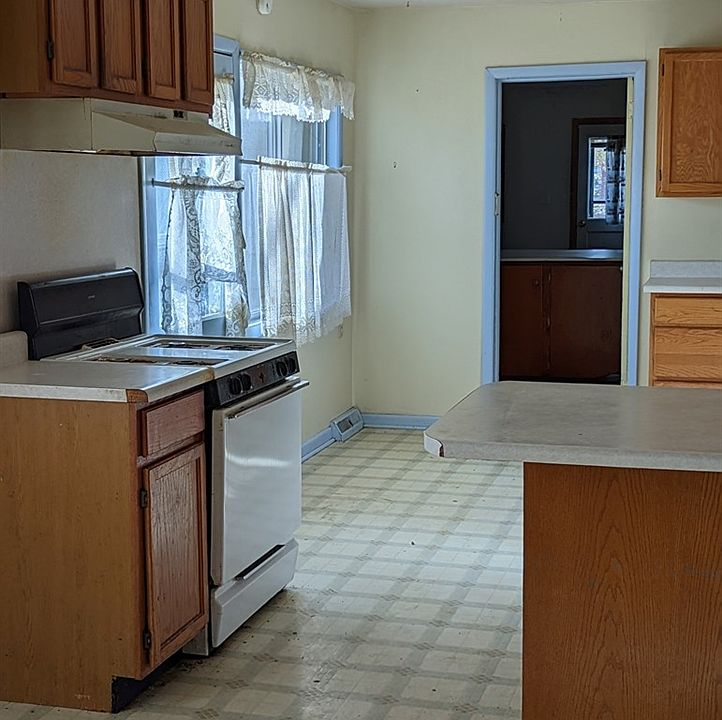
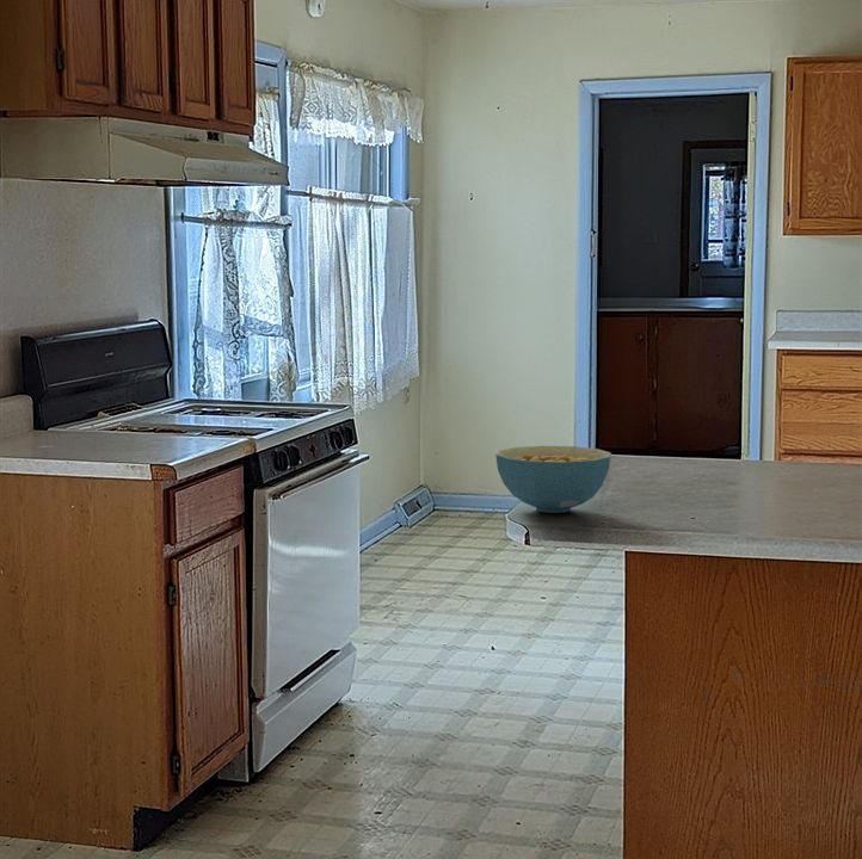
+ cereal bowl [494,445,612,514]
